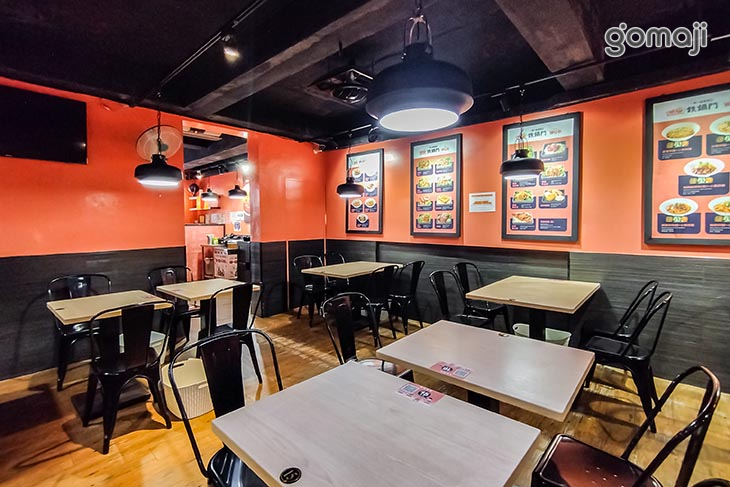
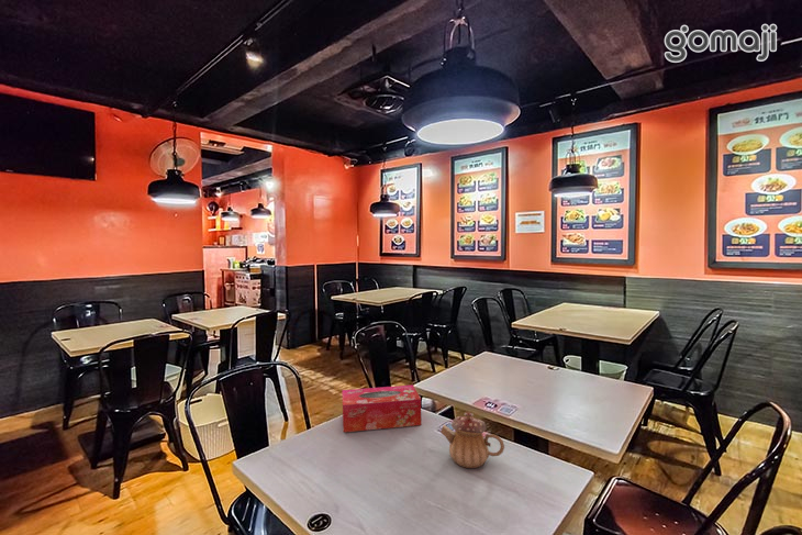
+ tissue box [342,384,422,433]
+ teapot [439,411,505,469]
